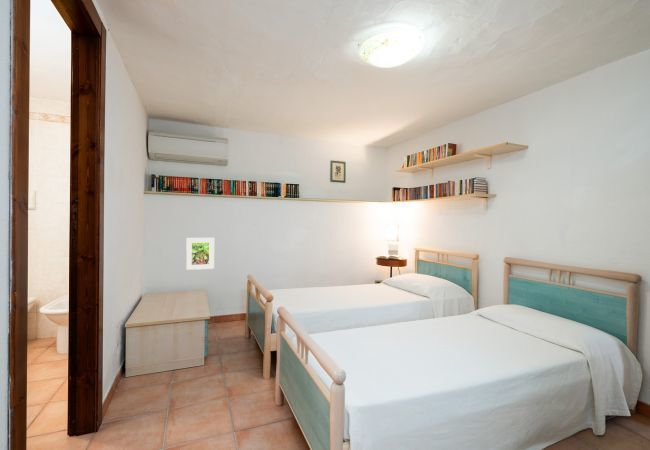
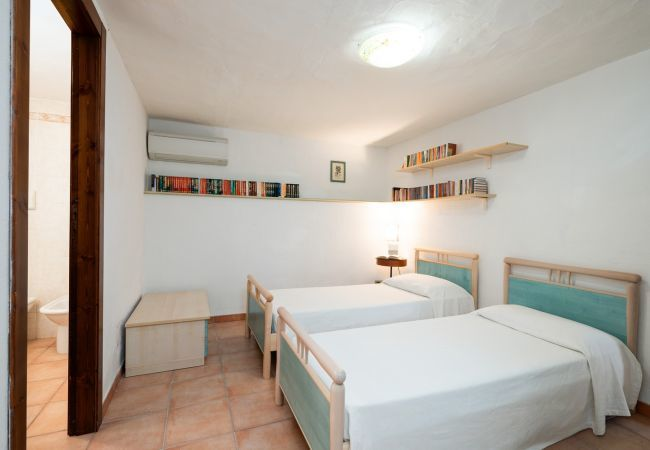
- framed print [185,237,215,271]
